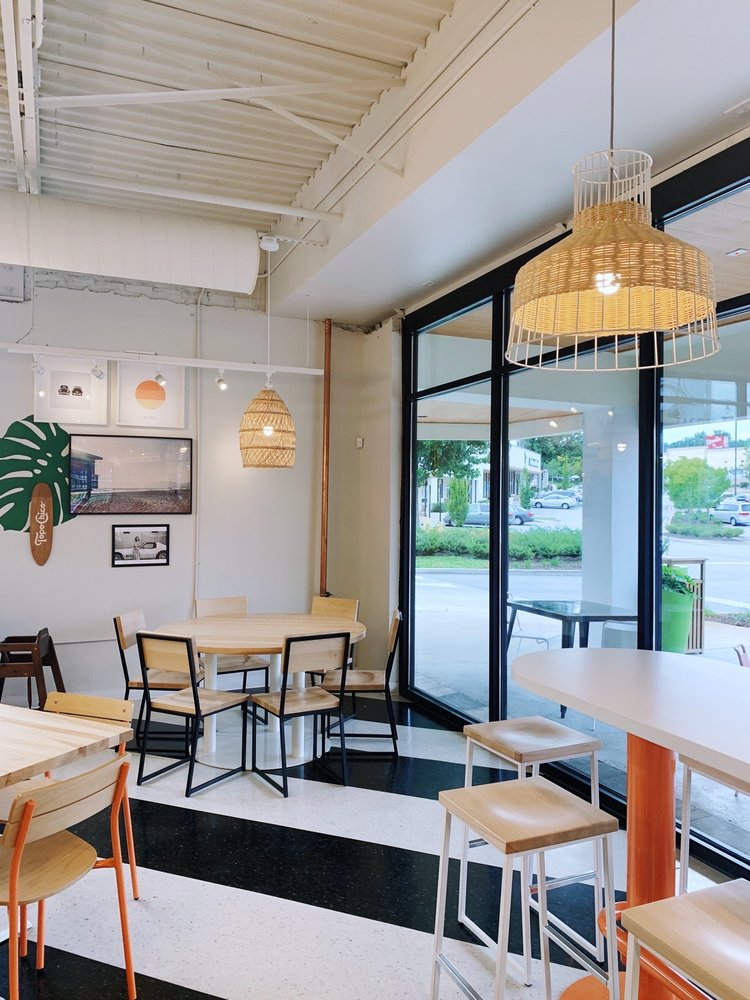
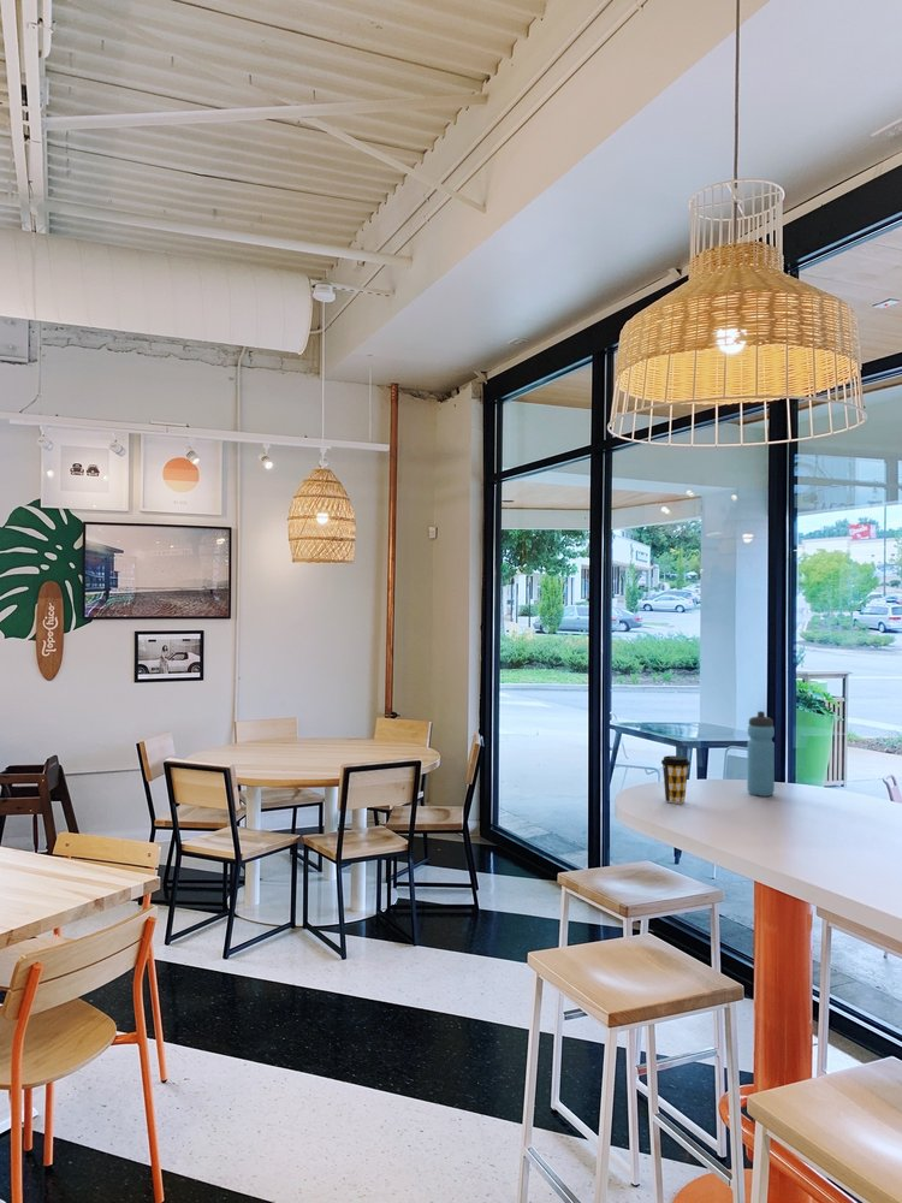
+ coffee cup [660,754,692,805]
+ water bottle [746,710,776,798]
